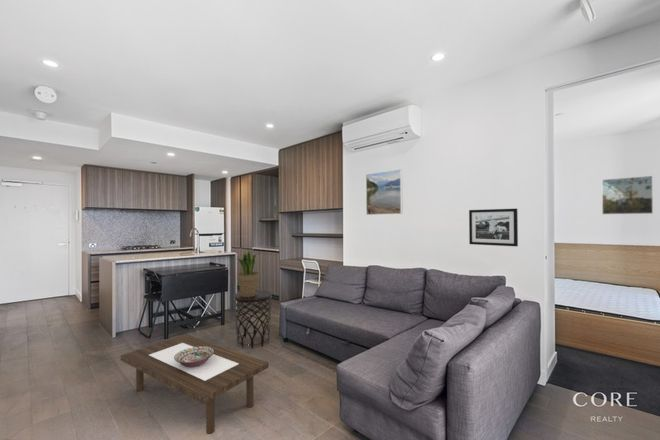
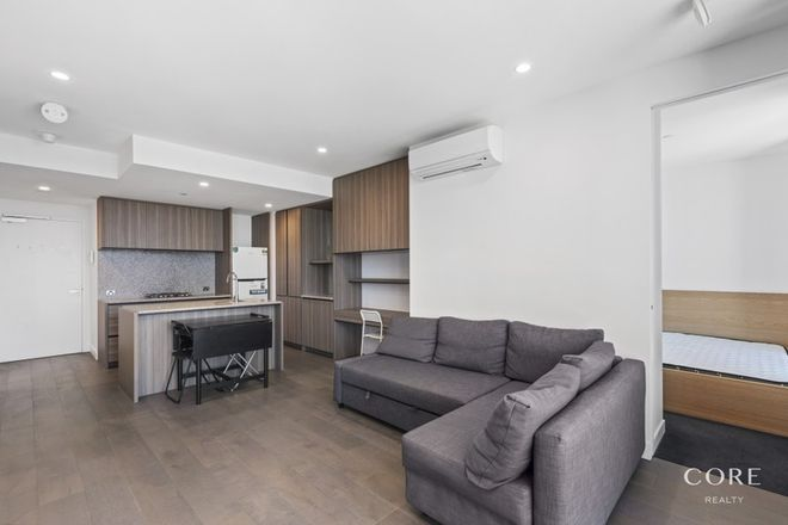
- coffee table [120,333,270,435]
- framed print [601,175,654,215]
- side table [233,289,273,350]
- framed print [365,168,403,216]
- decorative bowl [174,346,214,367]
- picture frame [468,208,519,247]
- potted plant [235,250,260,297]
